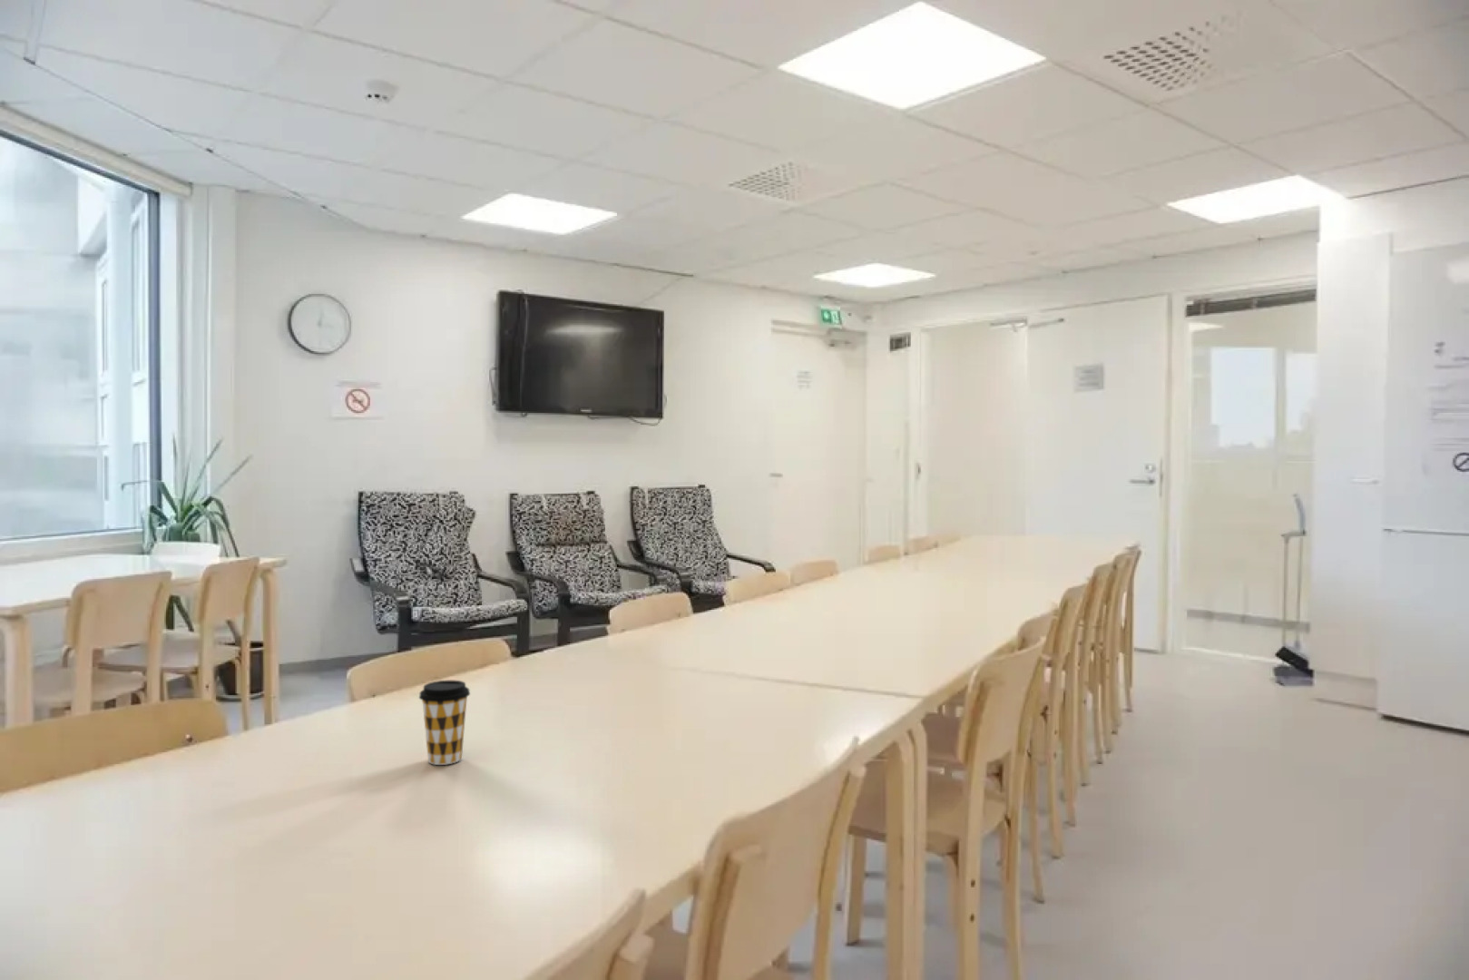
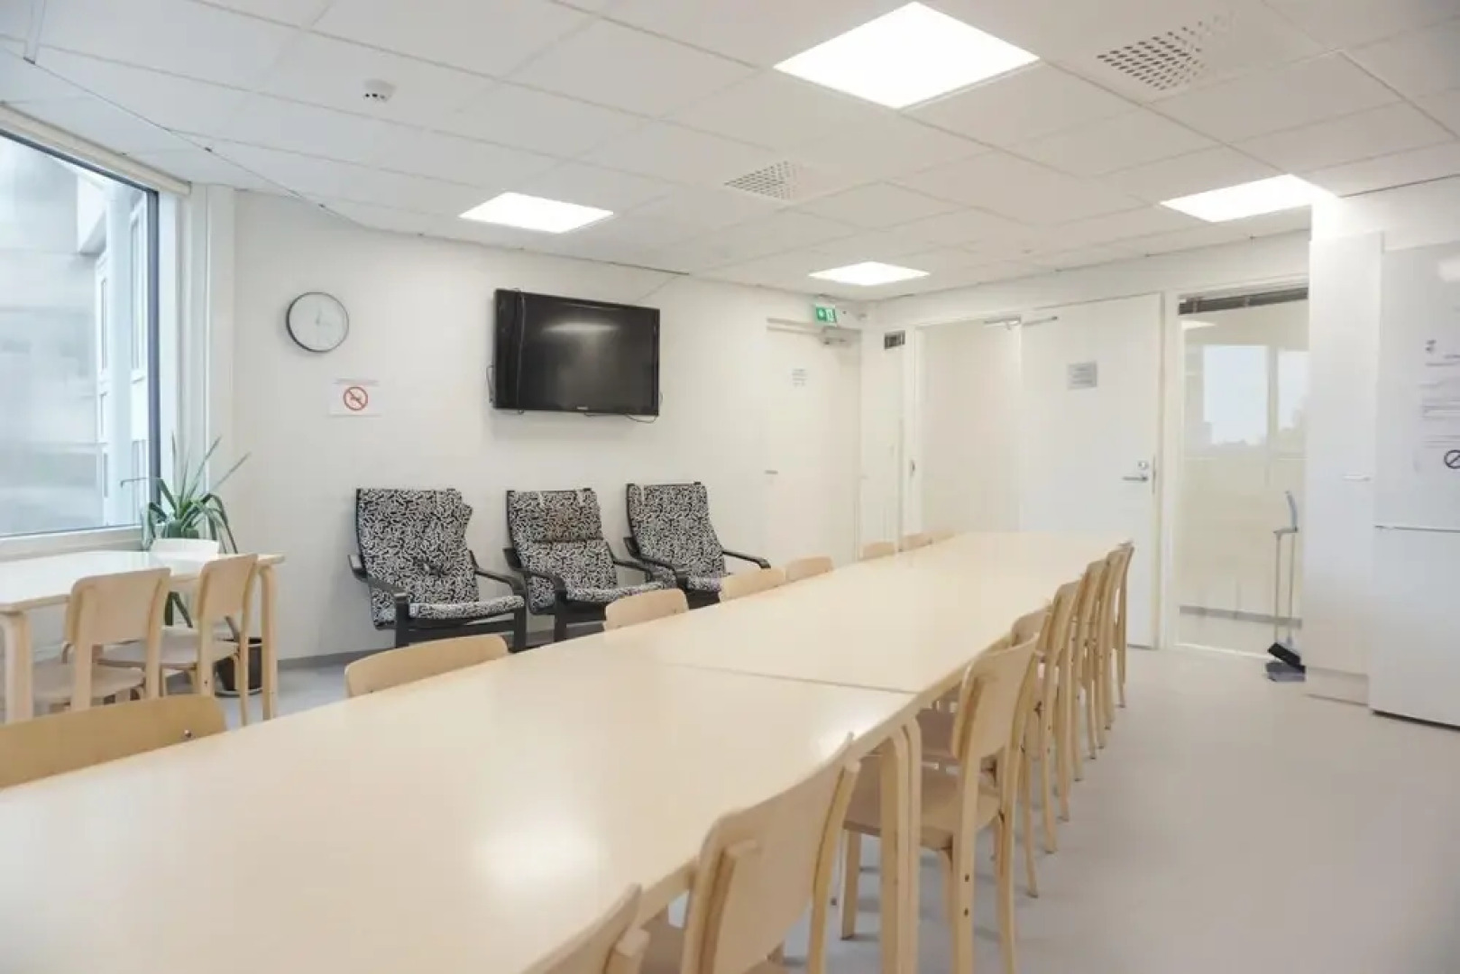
- coffee cup [418,679,471,766]
